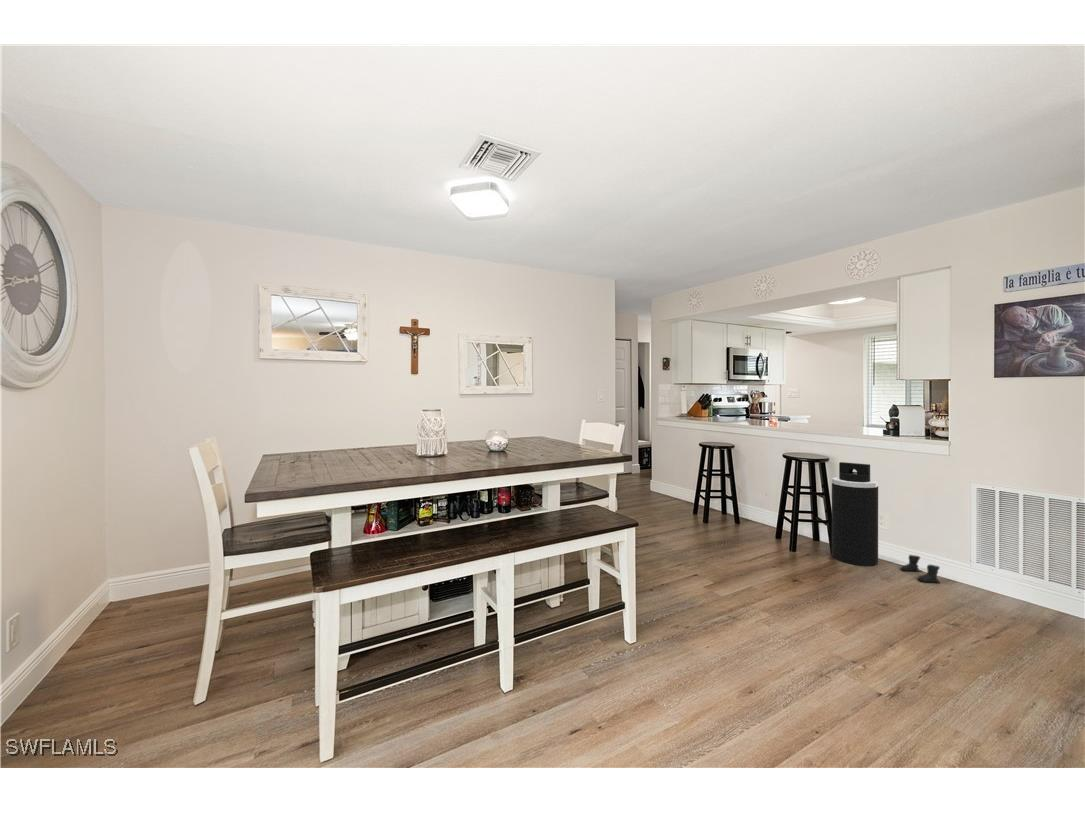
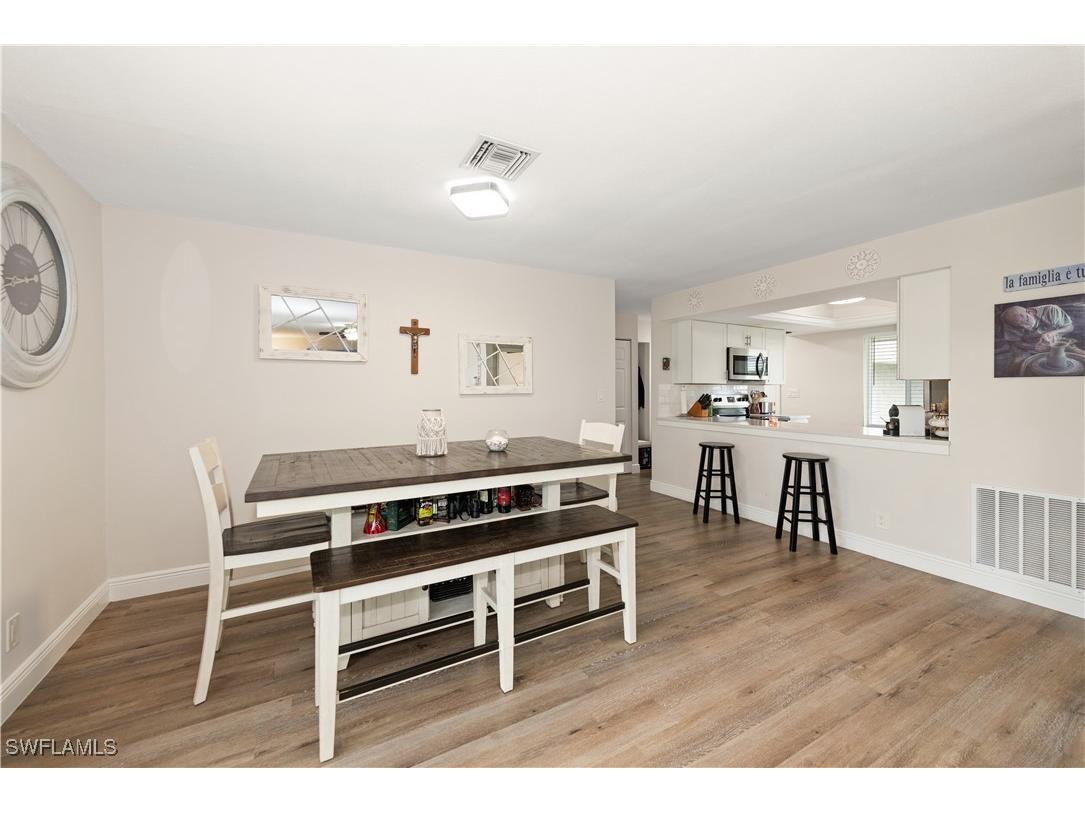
- trash can [831,461,879,567]
- boots [899,554,942,584]
